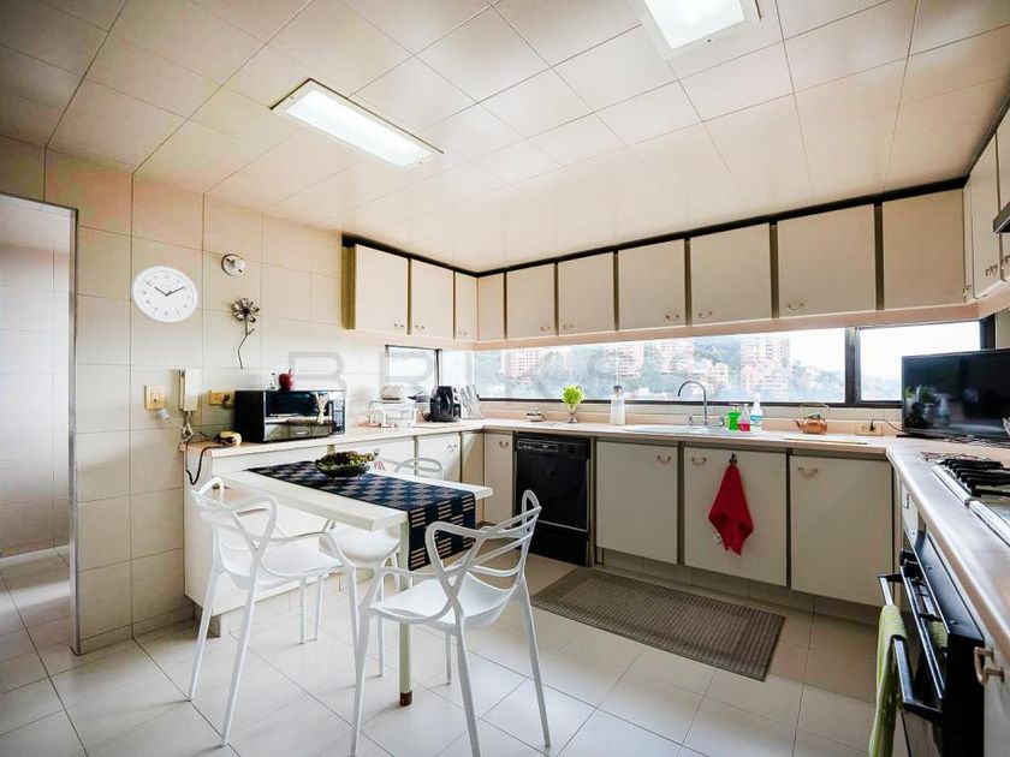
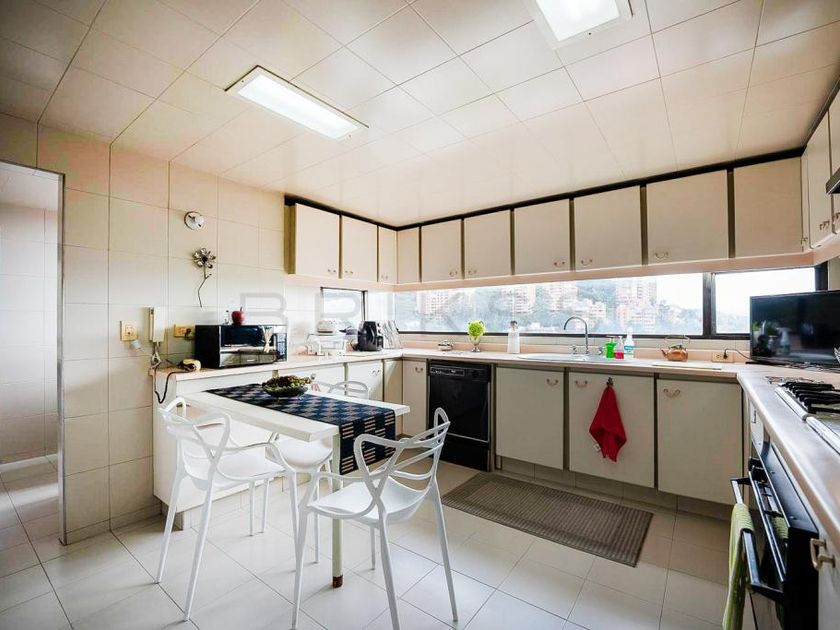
- wall clock [130,266,200,324]
